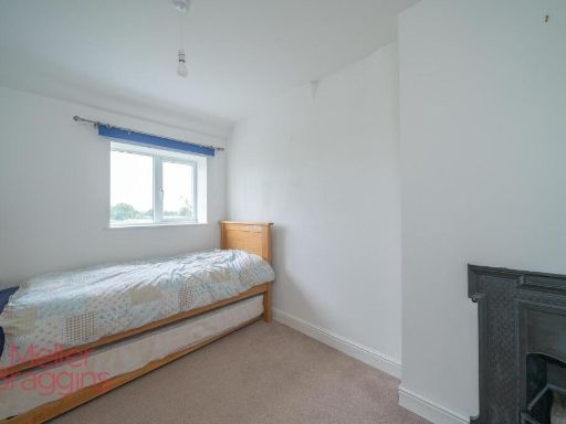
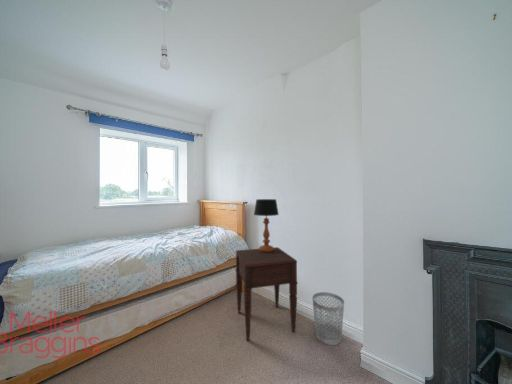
+ nightstand [234,246,299,342]
+ wastebasket [311,291,345,346]
+ table lamp [253,198,280,253]
